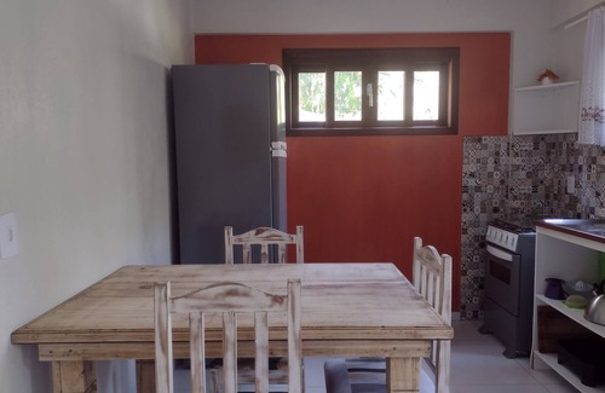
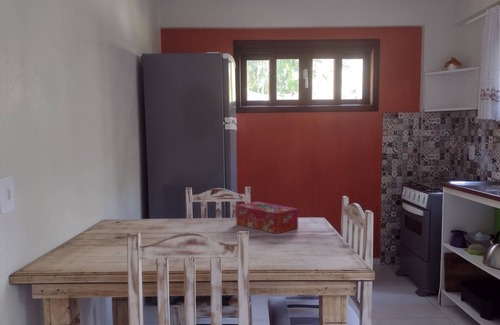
+ tissue box [235,200,299,235]
